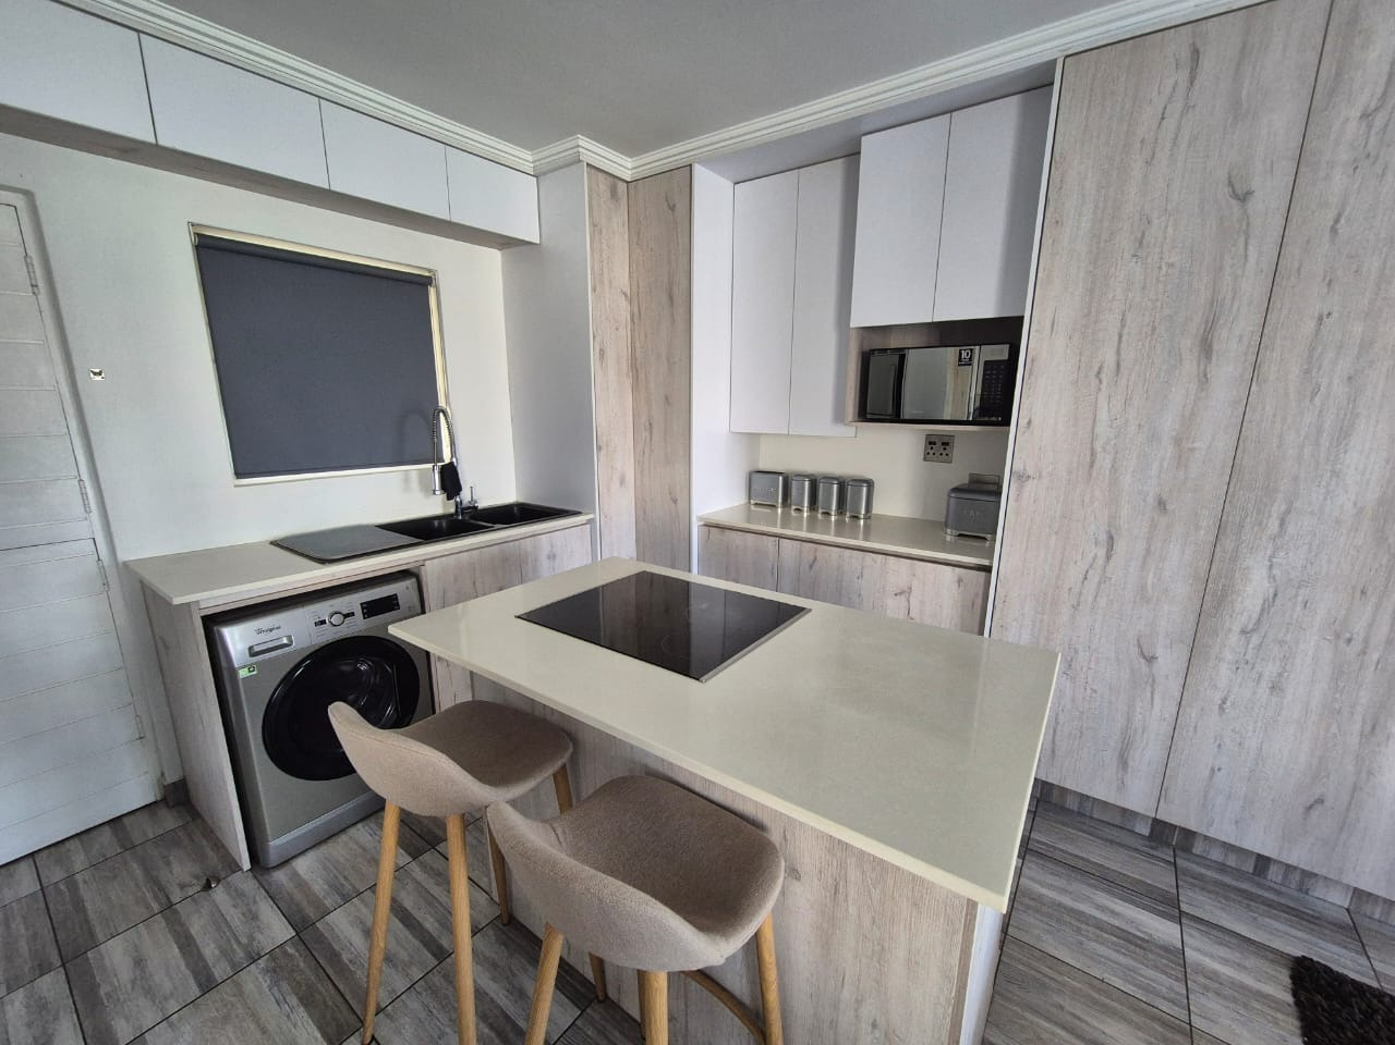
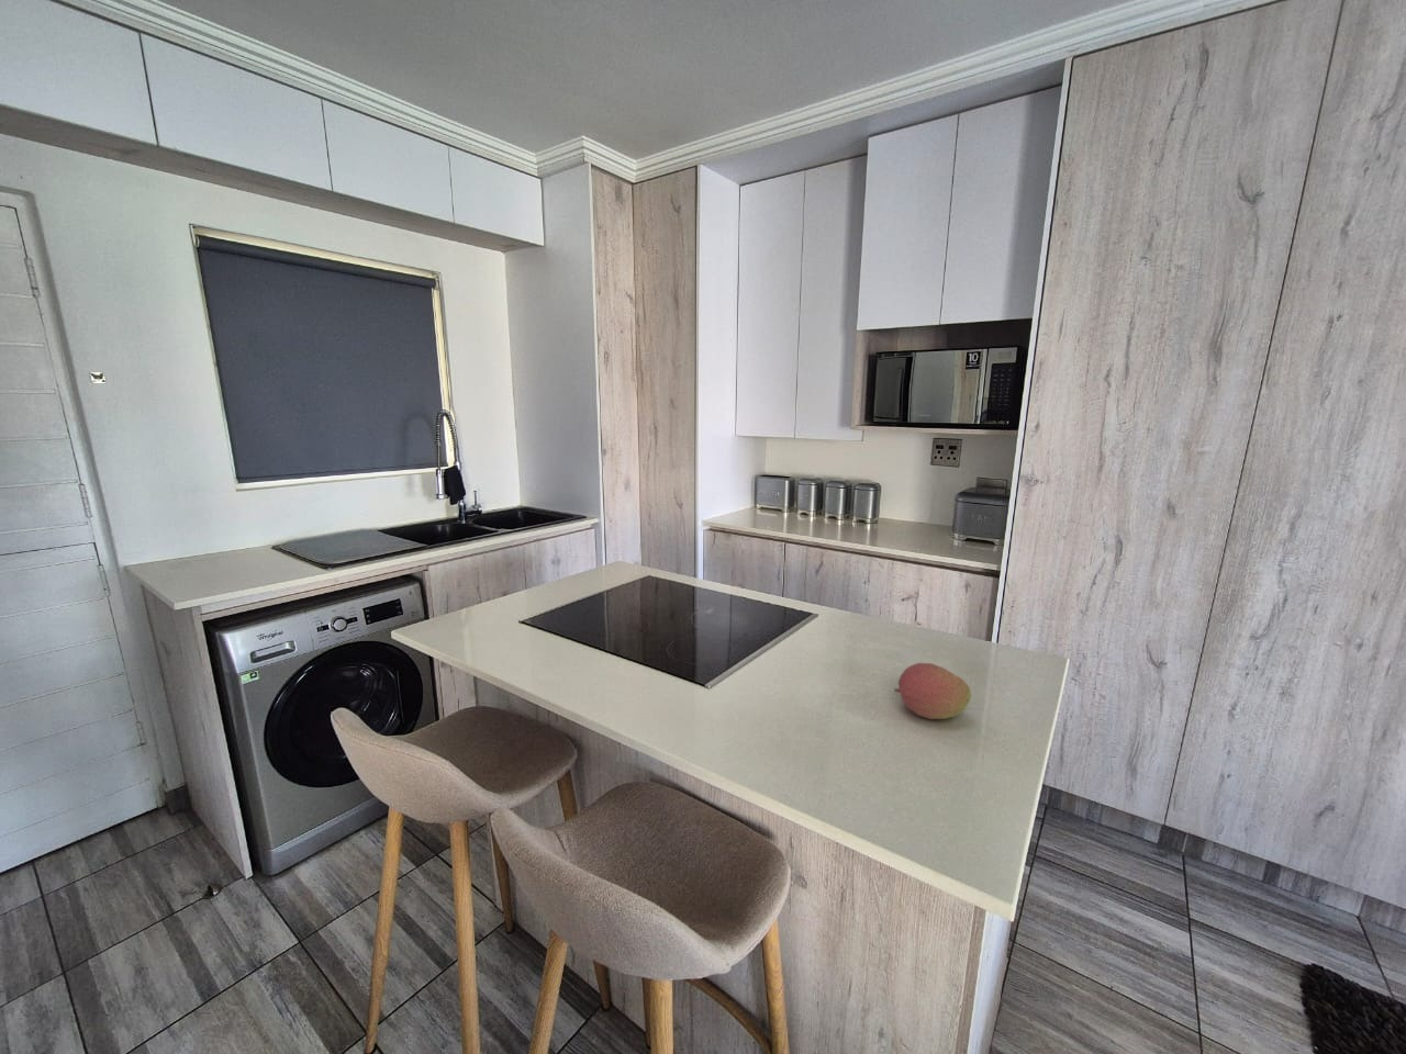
+ fruit [893,662,972,721]
